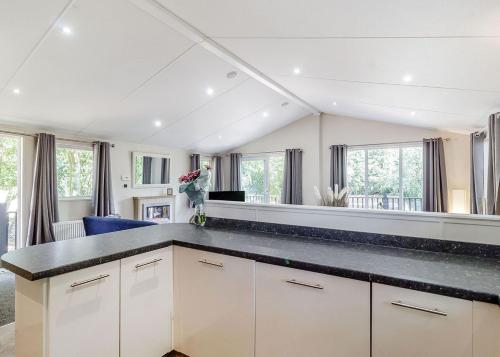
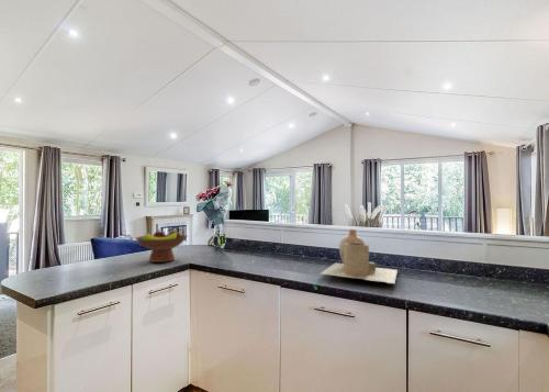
+ vase [320,228,399,284]
+ fruit bowl [135,227,189,264]
